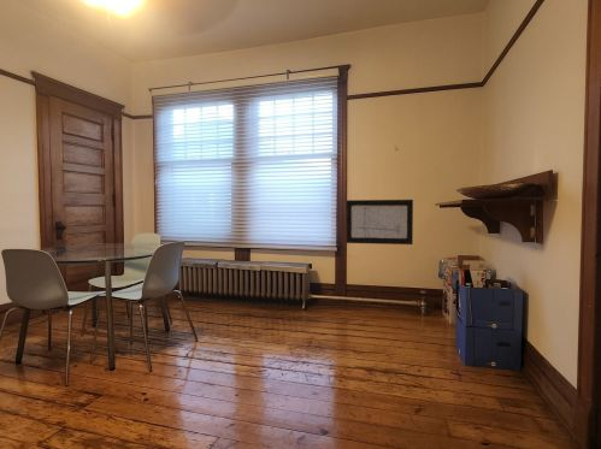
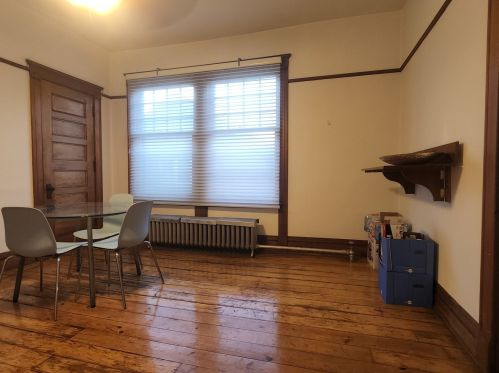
- wall art [346,199,414,246]
